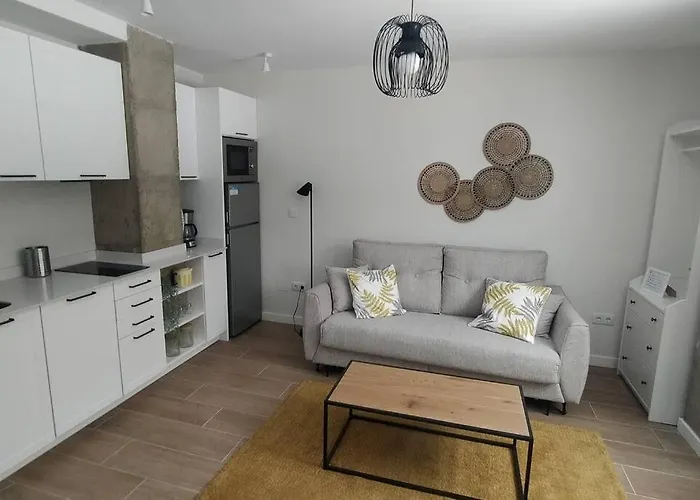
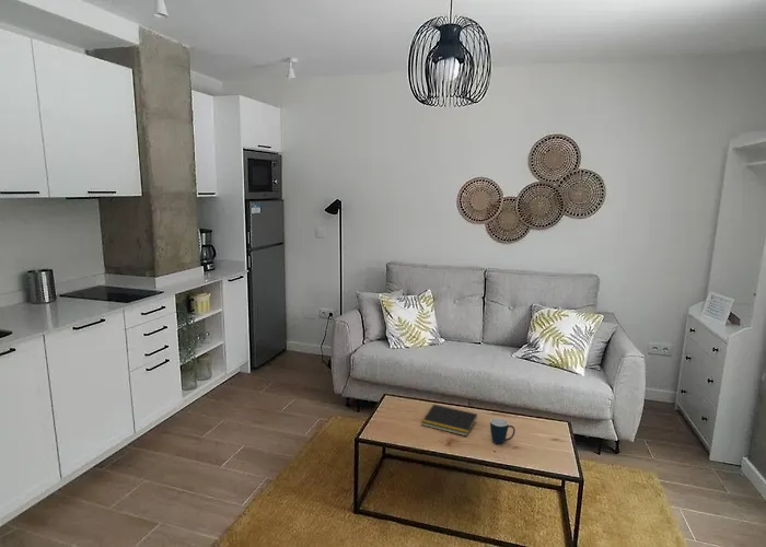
+ mug [489,417,517,445]
+ notepad [420,403,478,438]
